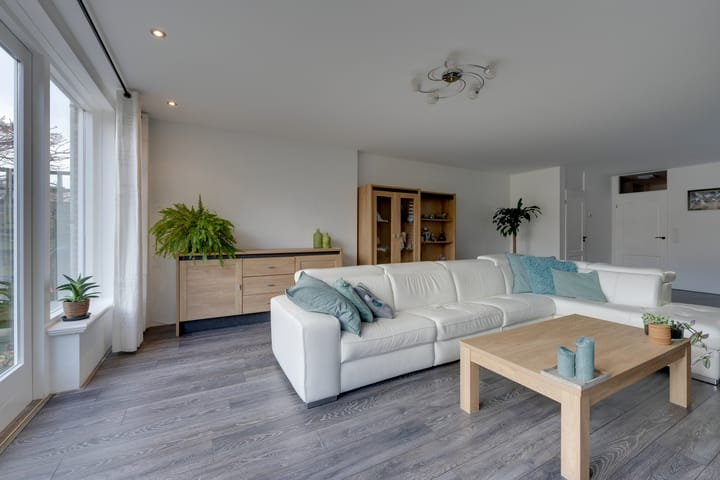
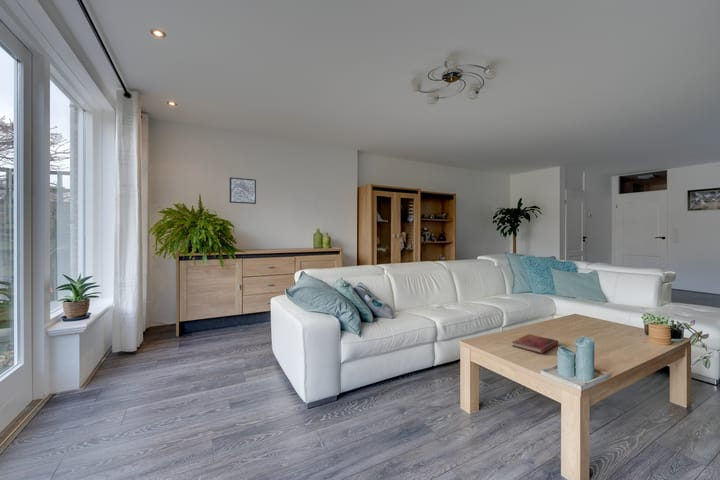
+ wall art [229,176,257,205]
+ diary [511,333,559,354]
